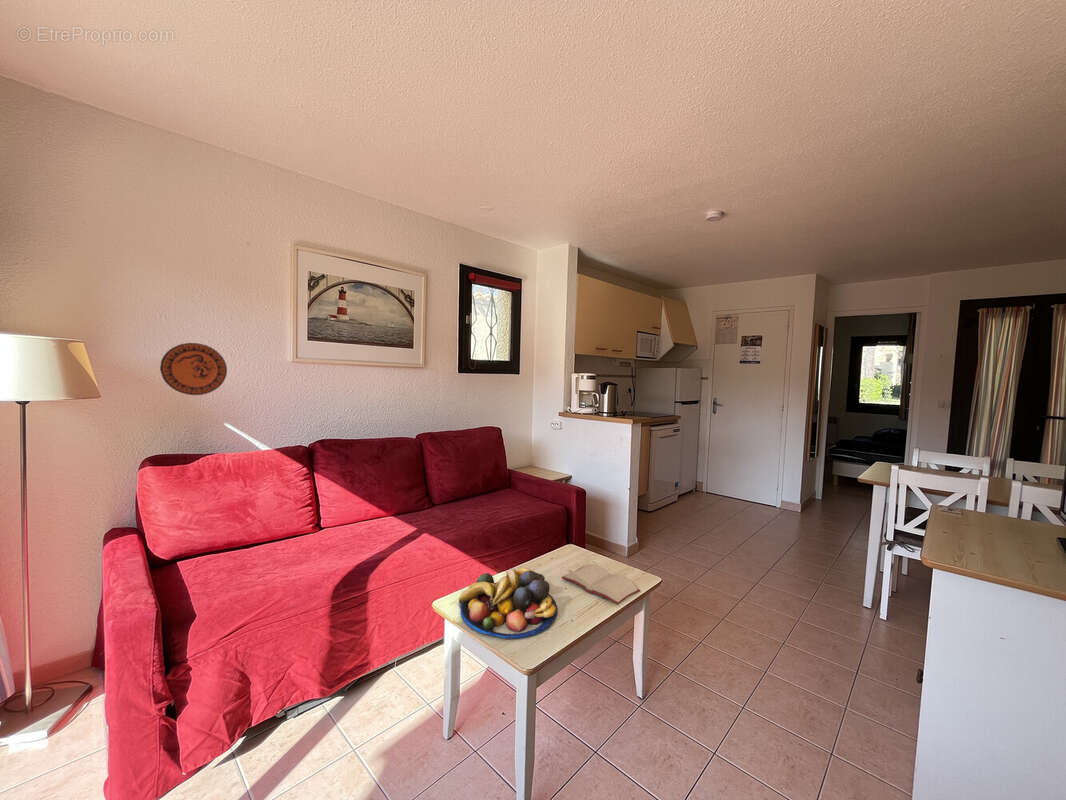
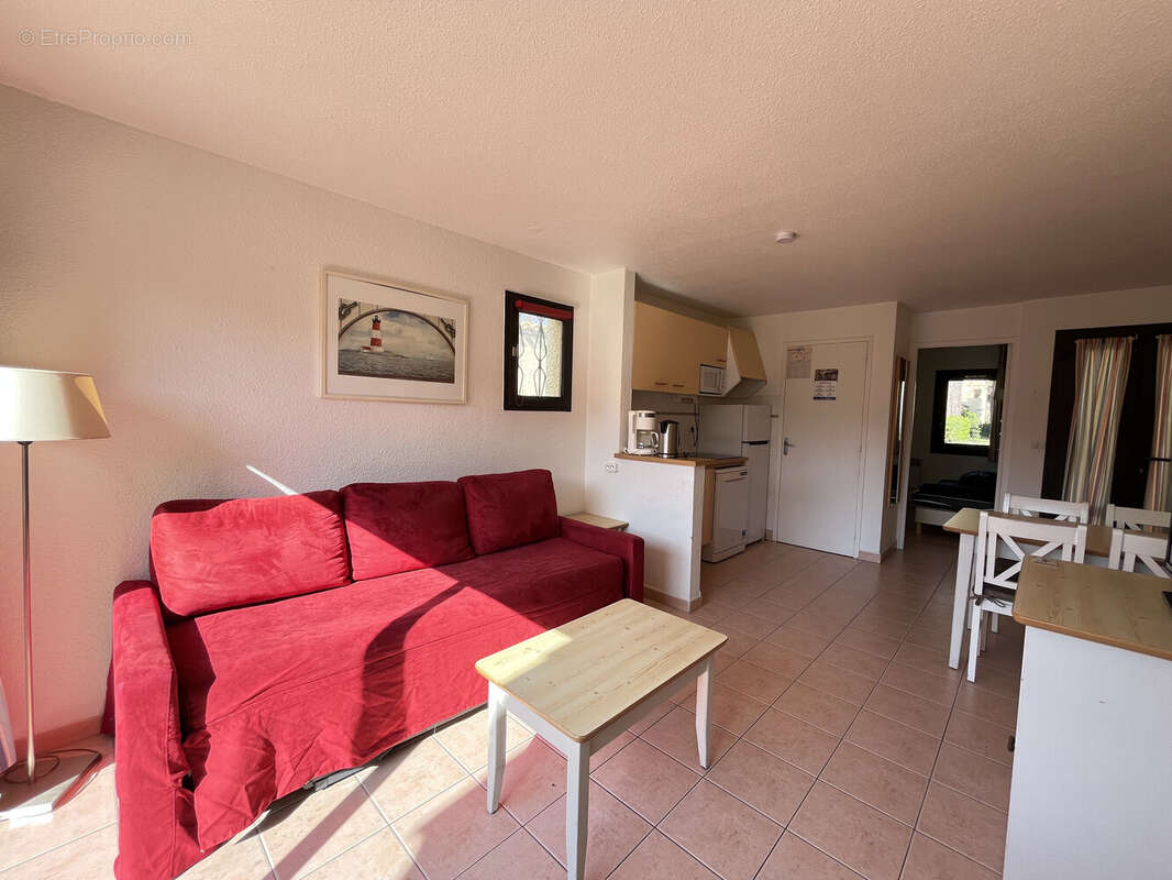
- hardback book [561,562,641,606]
- decorative plate [159,342,228,396]
- fruit bowl [458,567,559,640]
